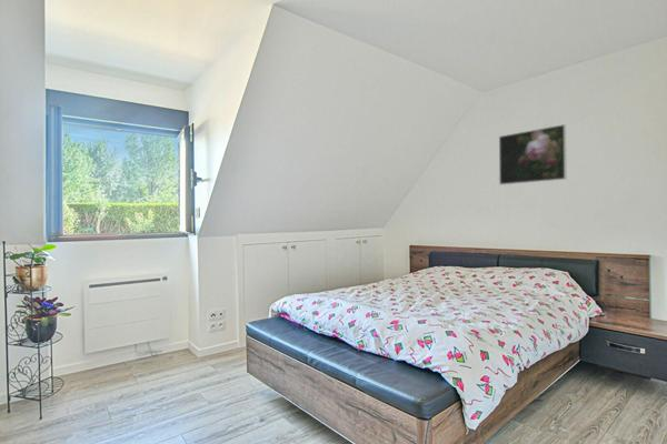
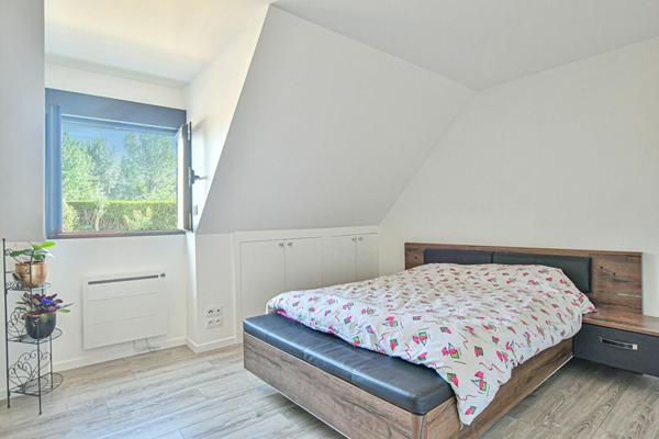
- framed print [498,123,568,185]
